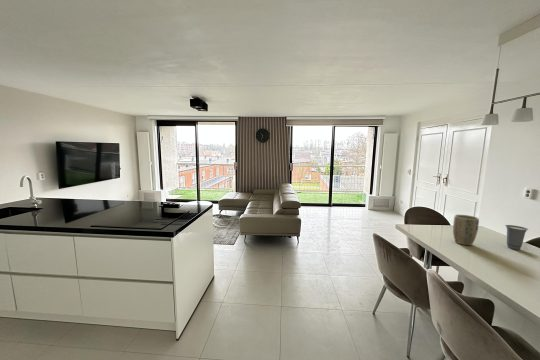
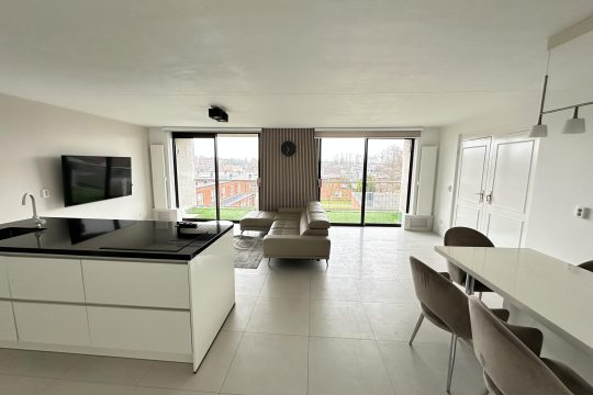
- plant pot [452,214,480,247]
- cup [504,224,529,251]
